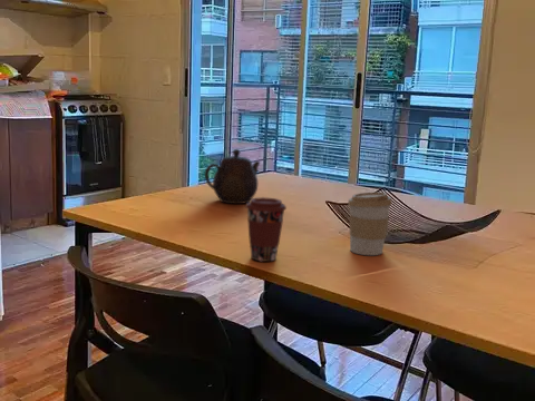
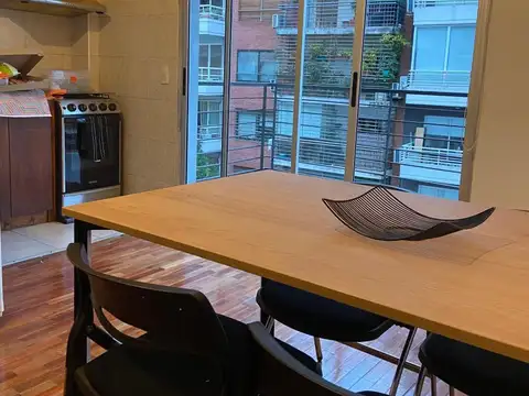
- teapot [203,148,261,205]
- coffee cup [244,196,288,263]
- coffee cup [347,190,393,256]
